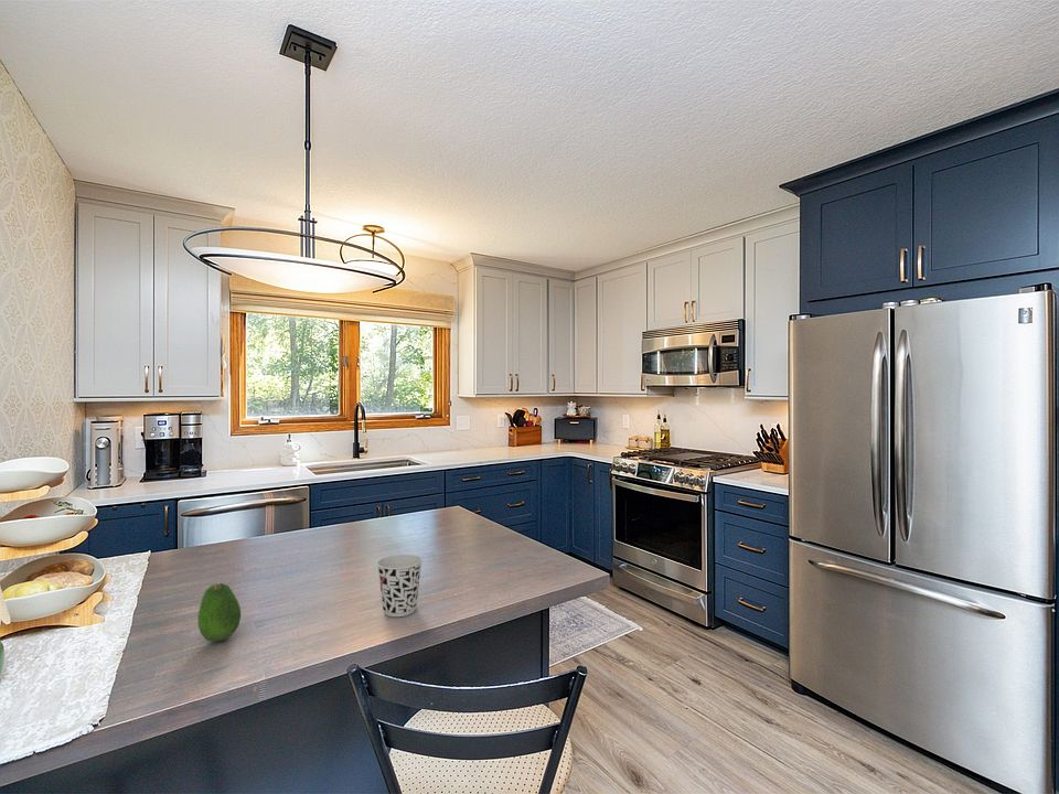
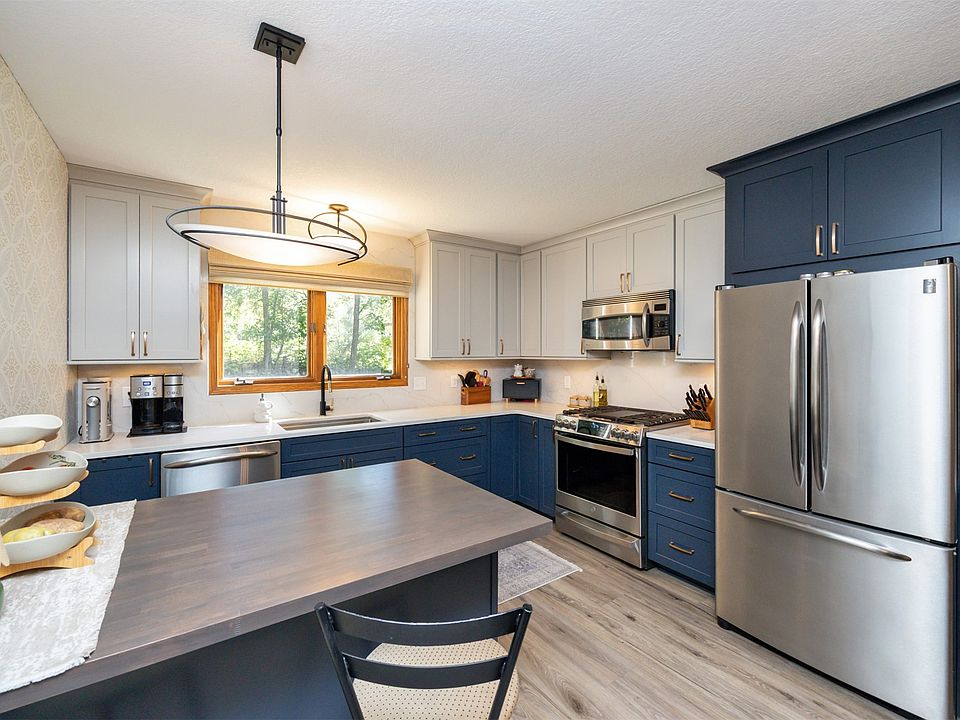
- cup [376,554,424,618]
- fruit [197,582,242,643]
